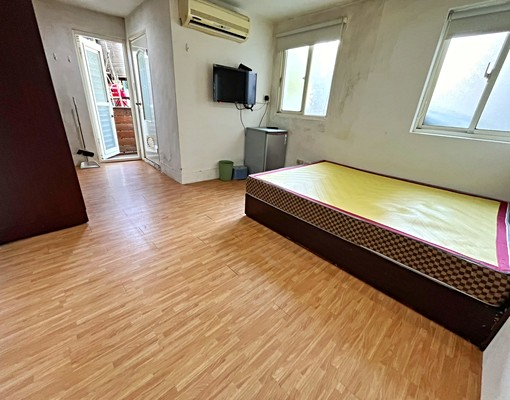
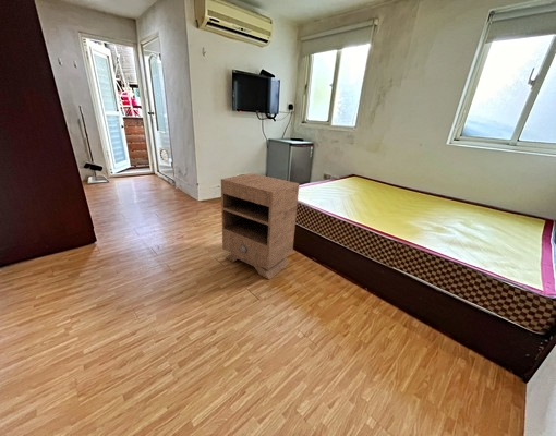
+ nightstand [220,172,300,280]
